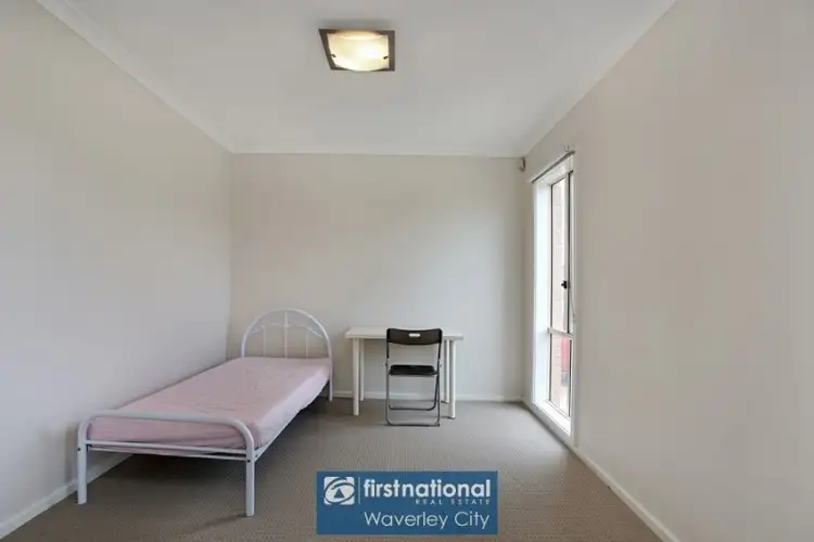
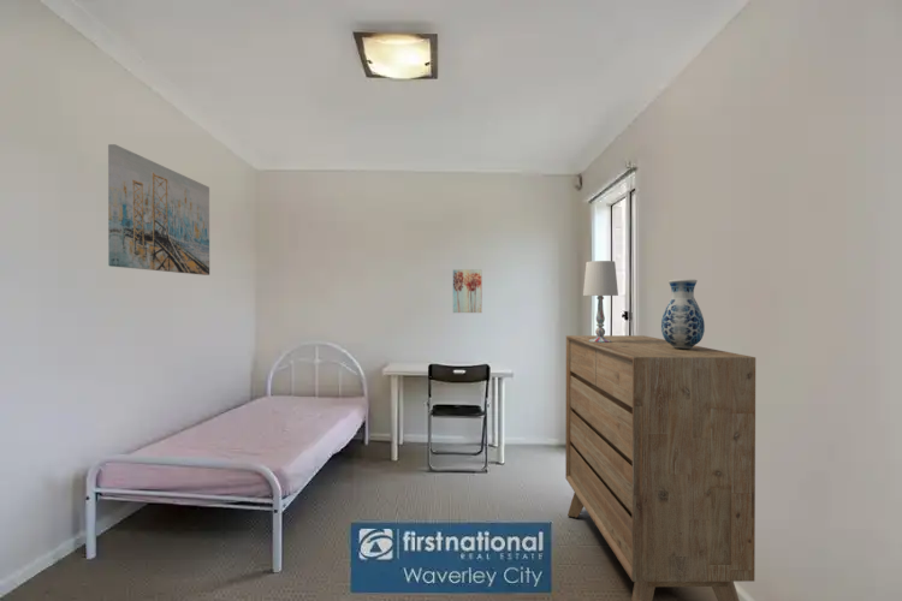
+ table lamp [582,260,619,343]
+ wall art [107,143,210,276]
+ wall art [452,268,483,314]
+ dresser [564,334,756,601]
+ vase [660,278,706,349]
